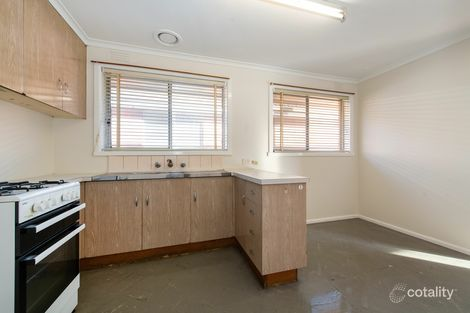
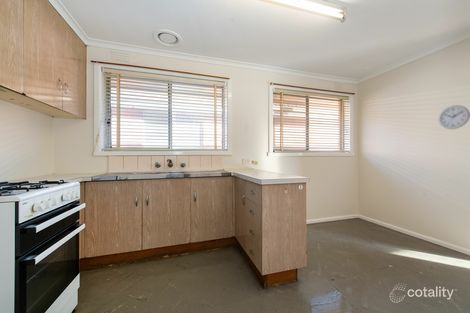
+ wall clock [438,104,470,130]
